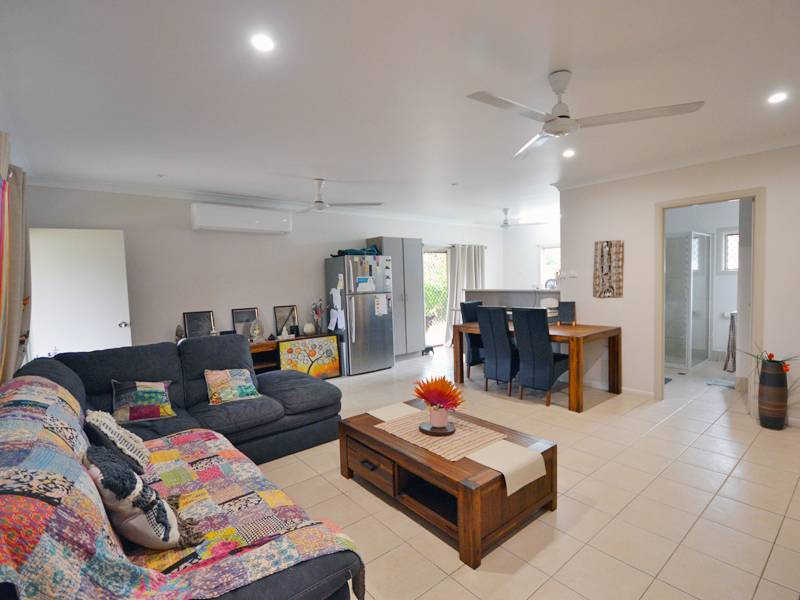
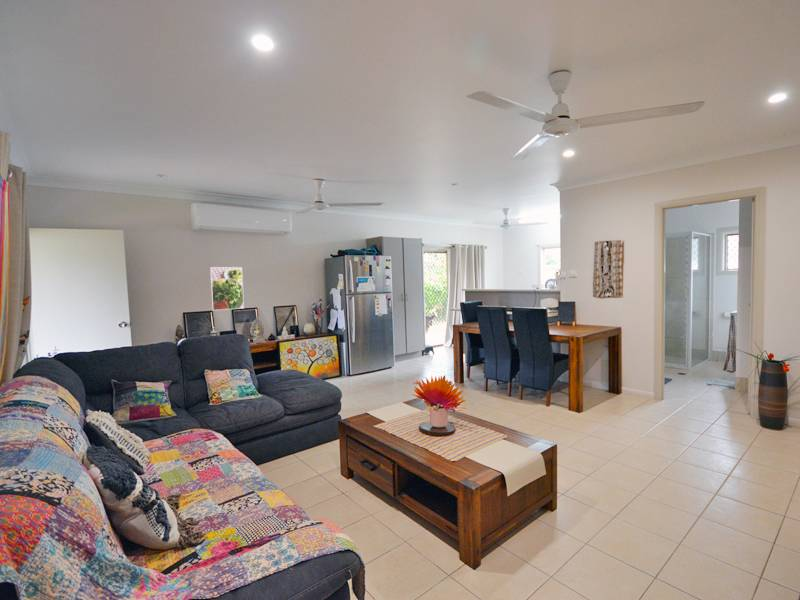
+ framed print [209,266,245,311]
